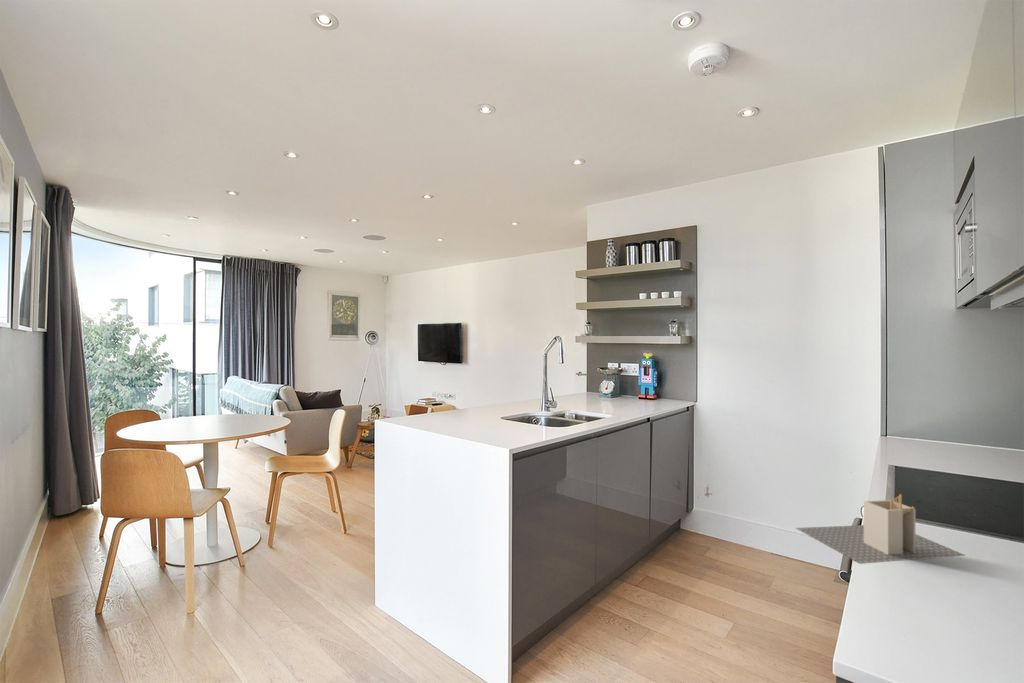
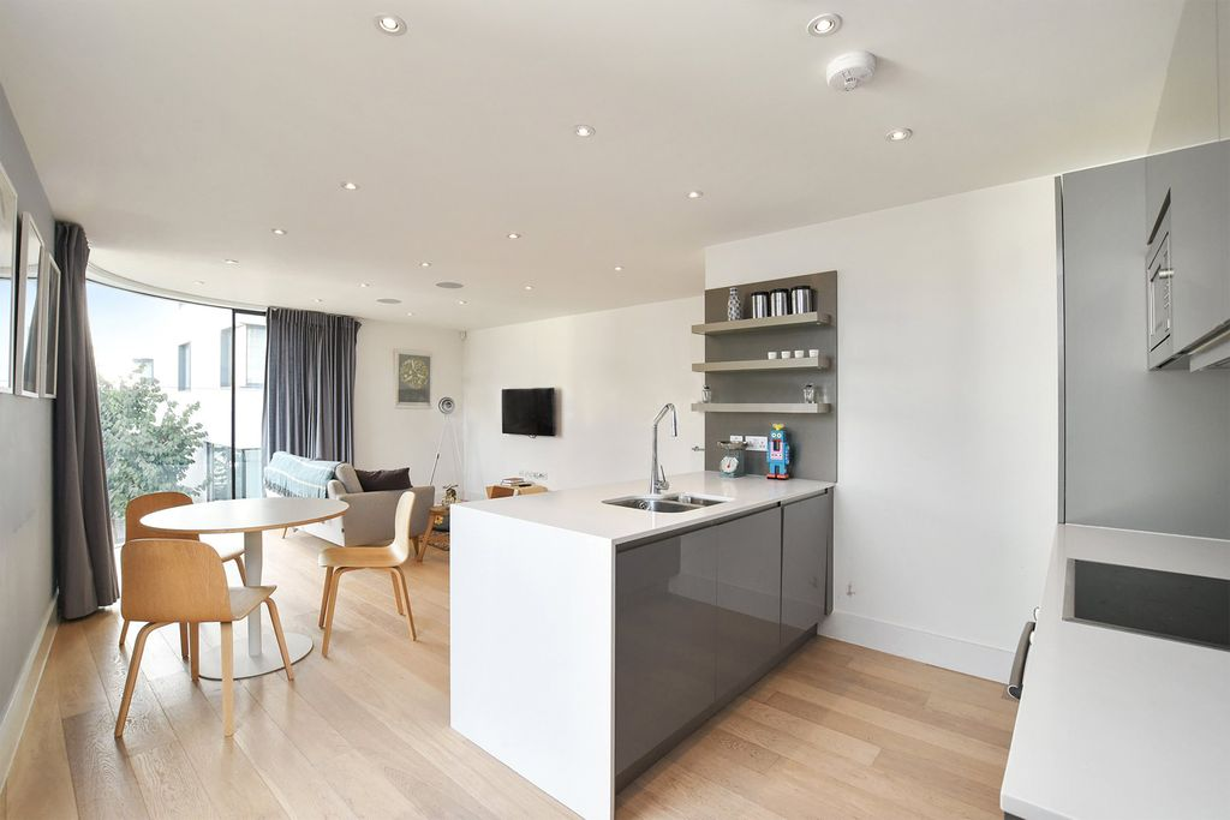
- utensil holder [795,493,967,565]
